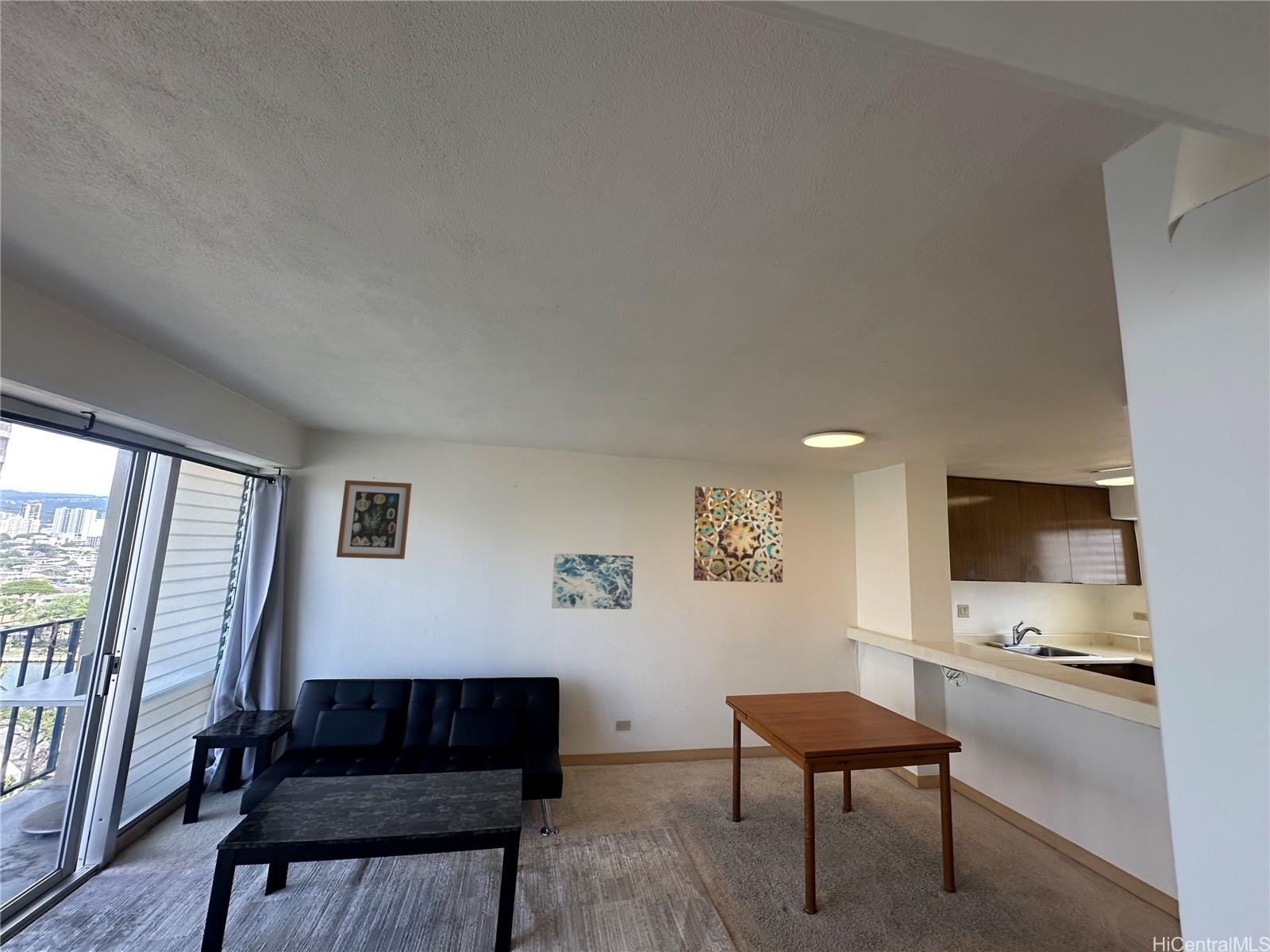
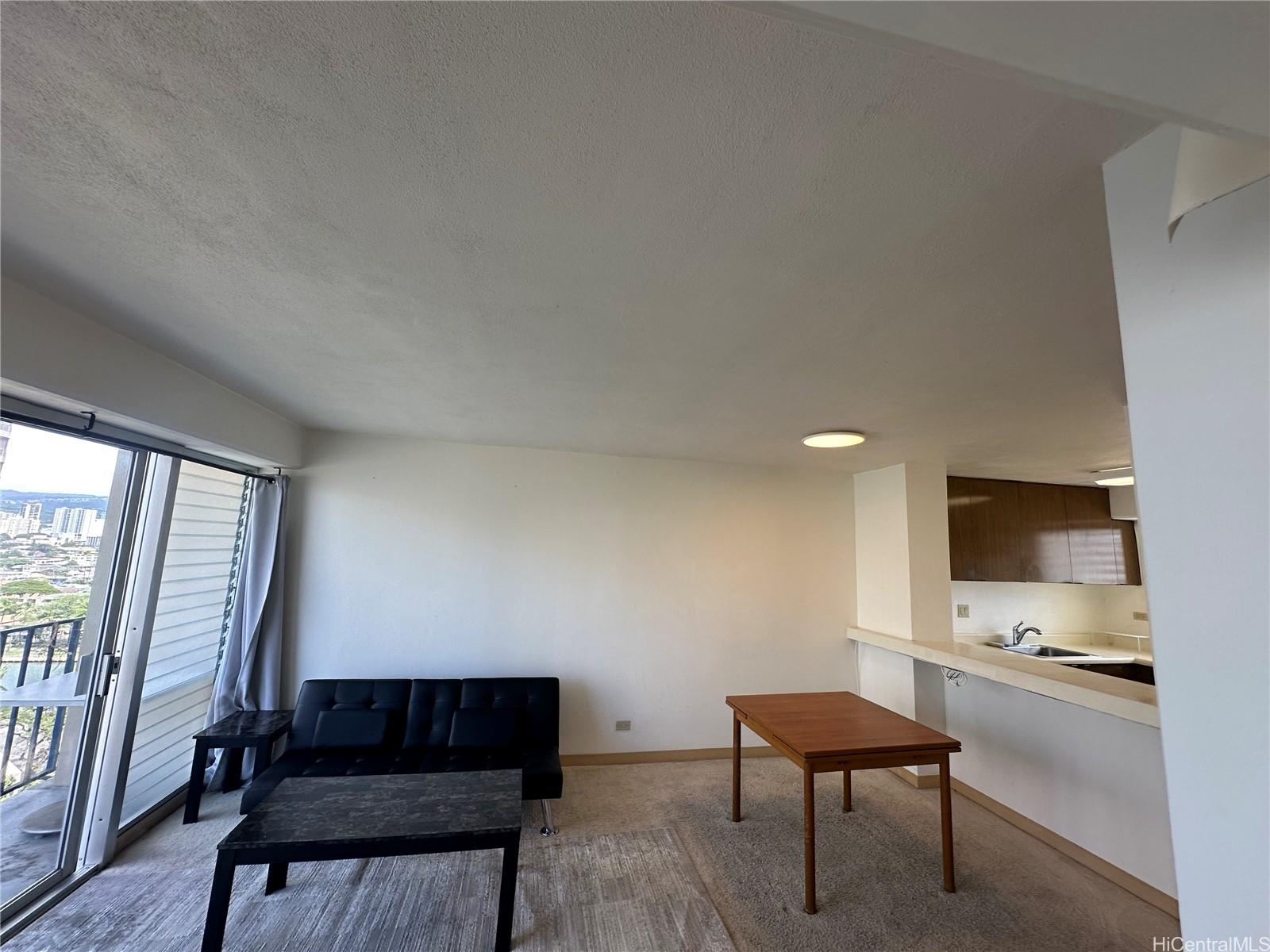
- wall art [551,553,634,610]
- wall art [693,486,783,583]
- wall art [336,479,413,560]
